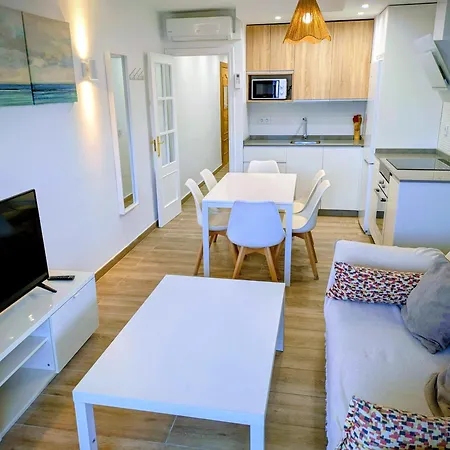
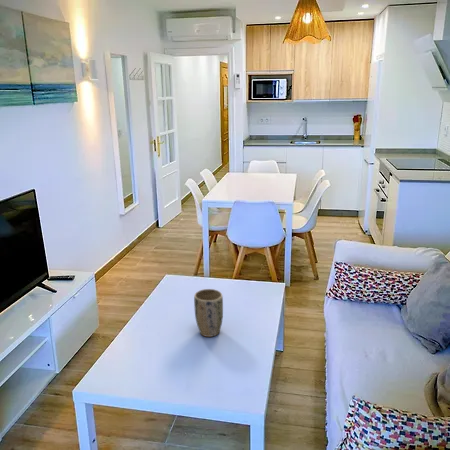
+ plant pot [193,288,224,338]
